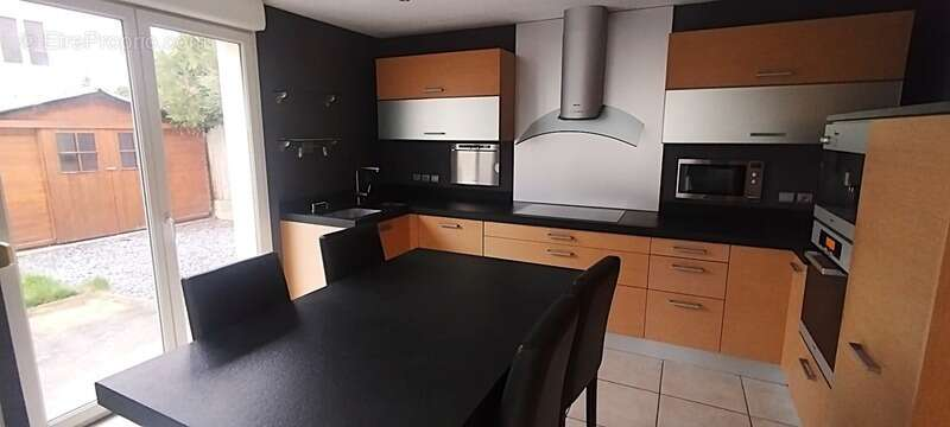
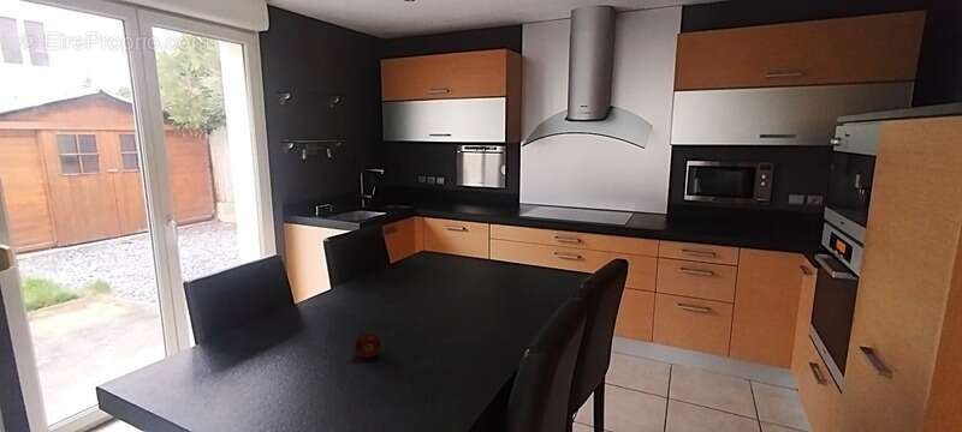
+ fruit [354,332,382,359]
